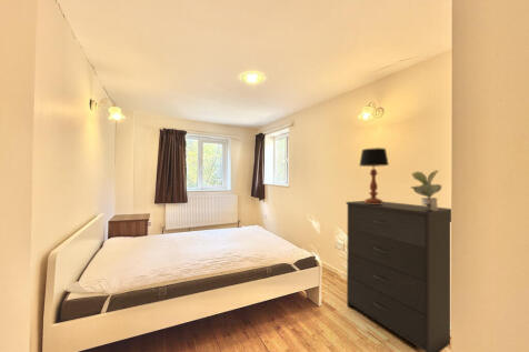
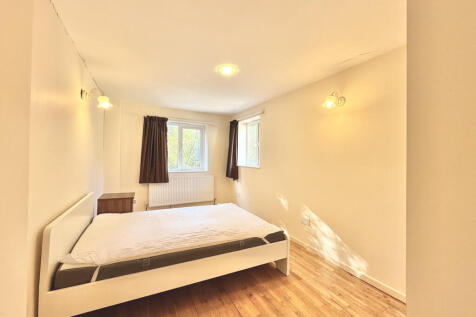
- potted plant [410,169,442,211]
- dresser [346,200,452,352]
- table lamp [359,147,390,204]
